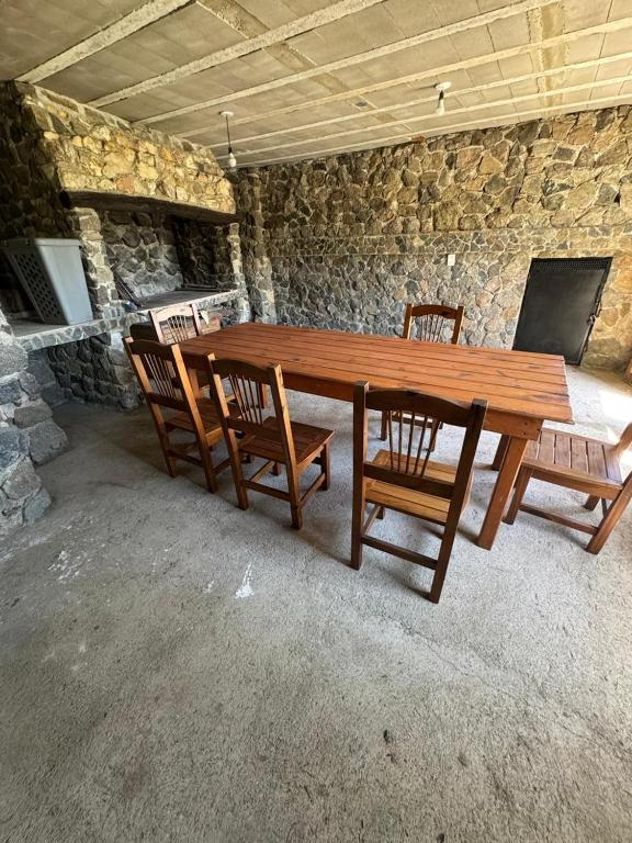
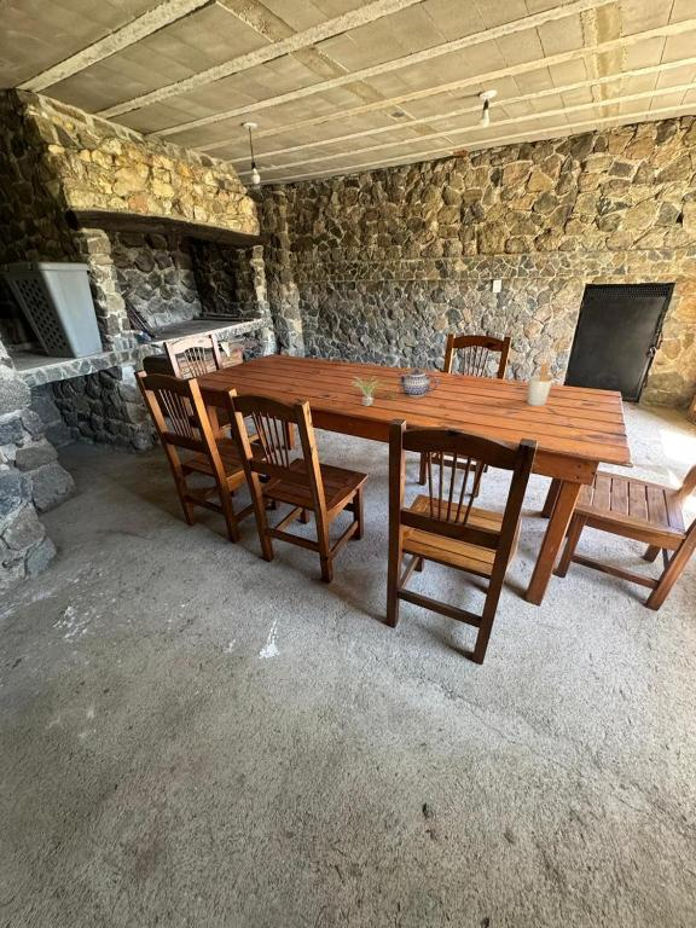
+ plant [350,375,400,407]
+ teapot [396,367,439,398]
+ utensil holder [526,361,568,407]
